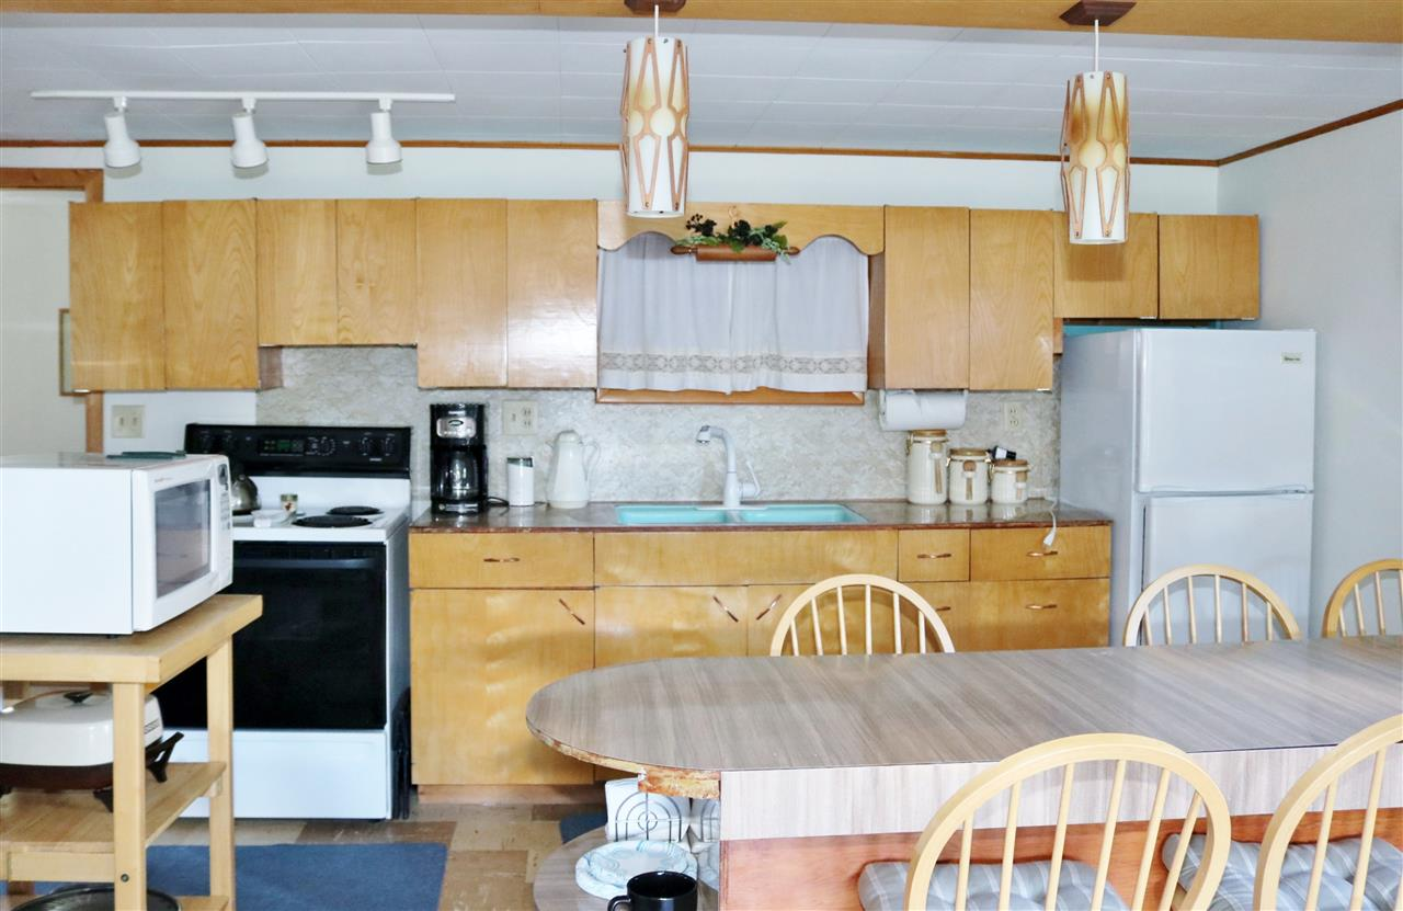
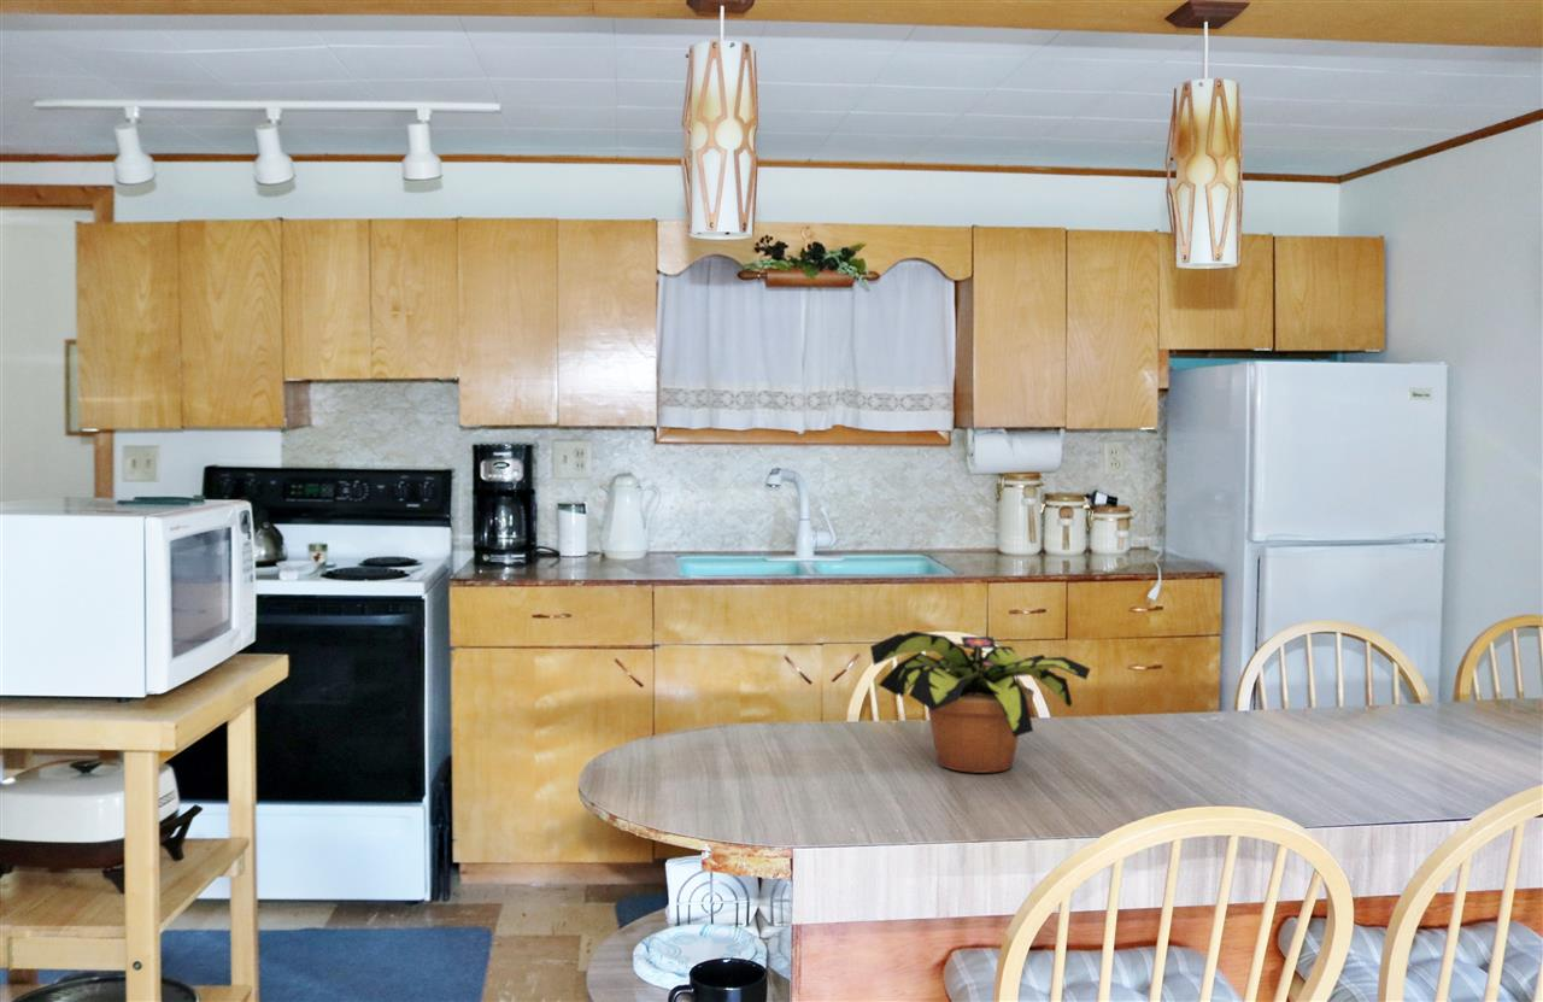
+ flower pot [869,629,1092,774]
